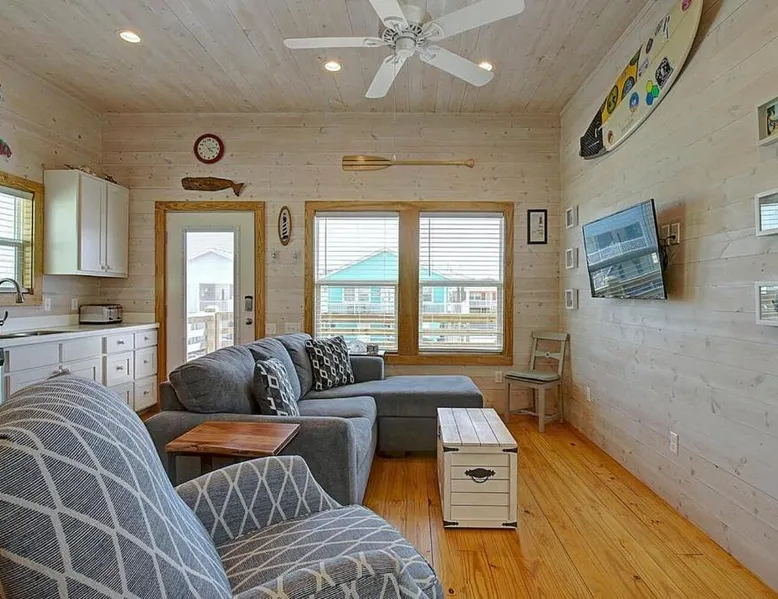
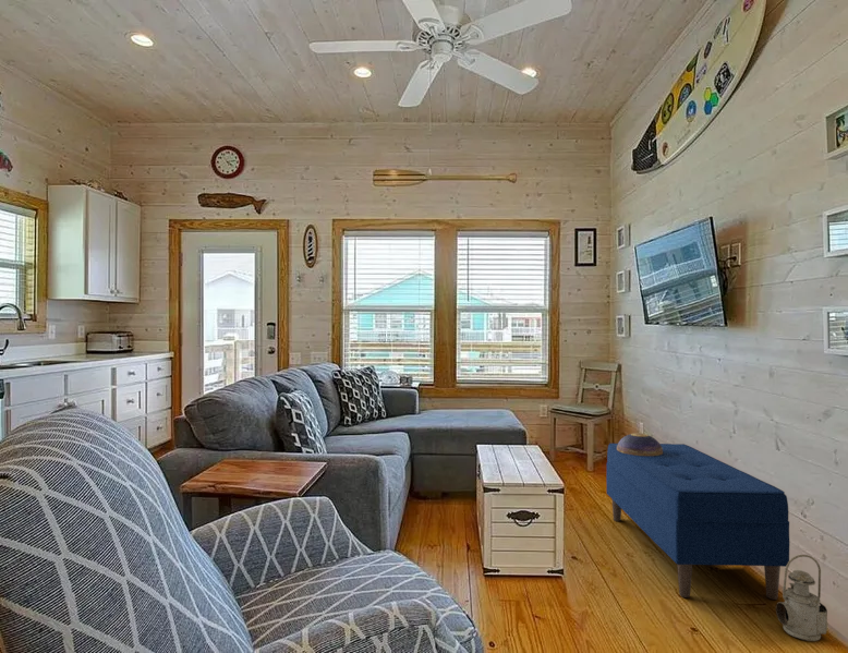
+ bench [605,443,790,601]
+ lantern [775,554,828,642]
+ decorative bowl [617,432,663,456]
